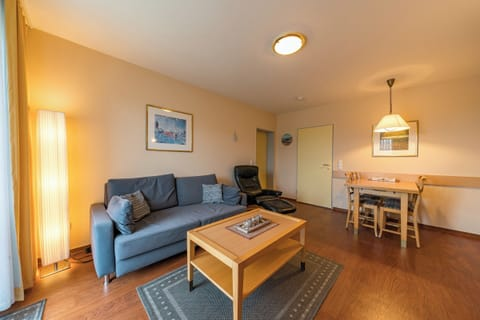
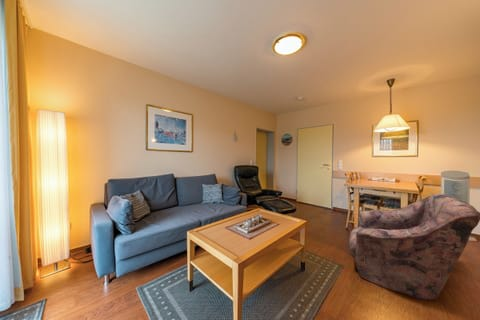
+ air purifier [440,170,478,242]
+ armchair [347,193,480,301]
